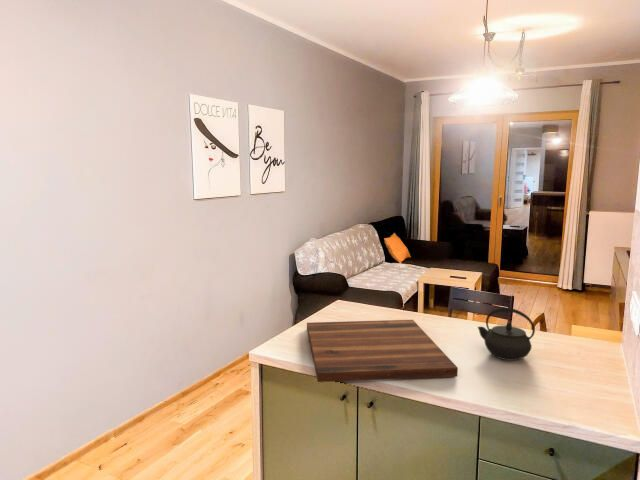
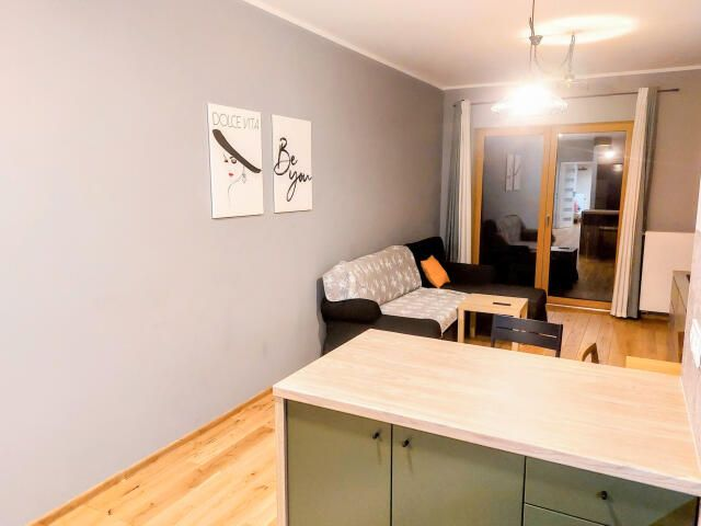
- cutting board [306,319,459,383]
- kettle [477,307,536,361]
